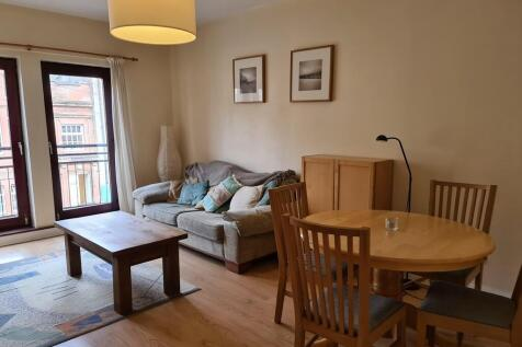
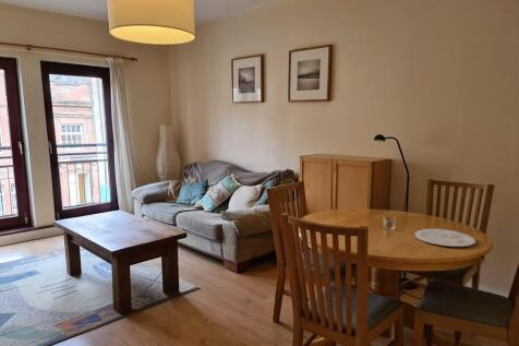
+ plate [414,228,476,248]
